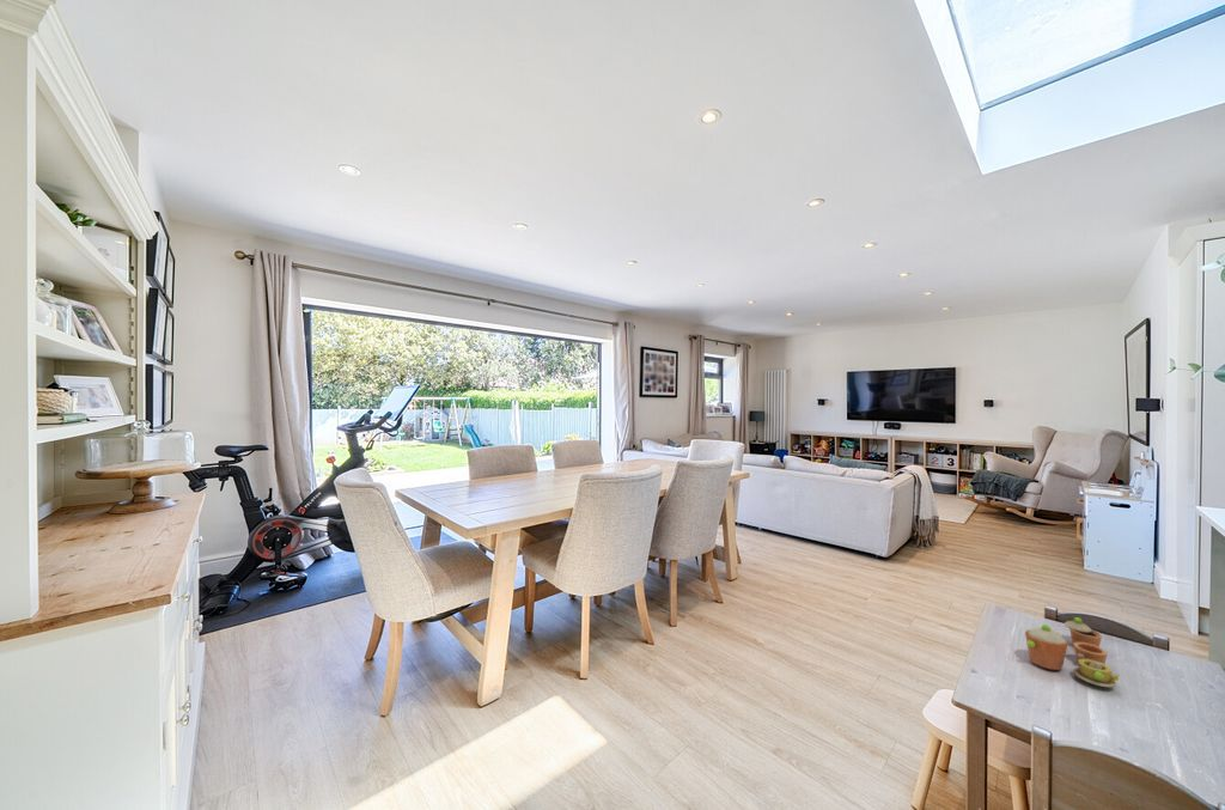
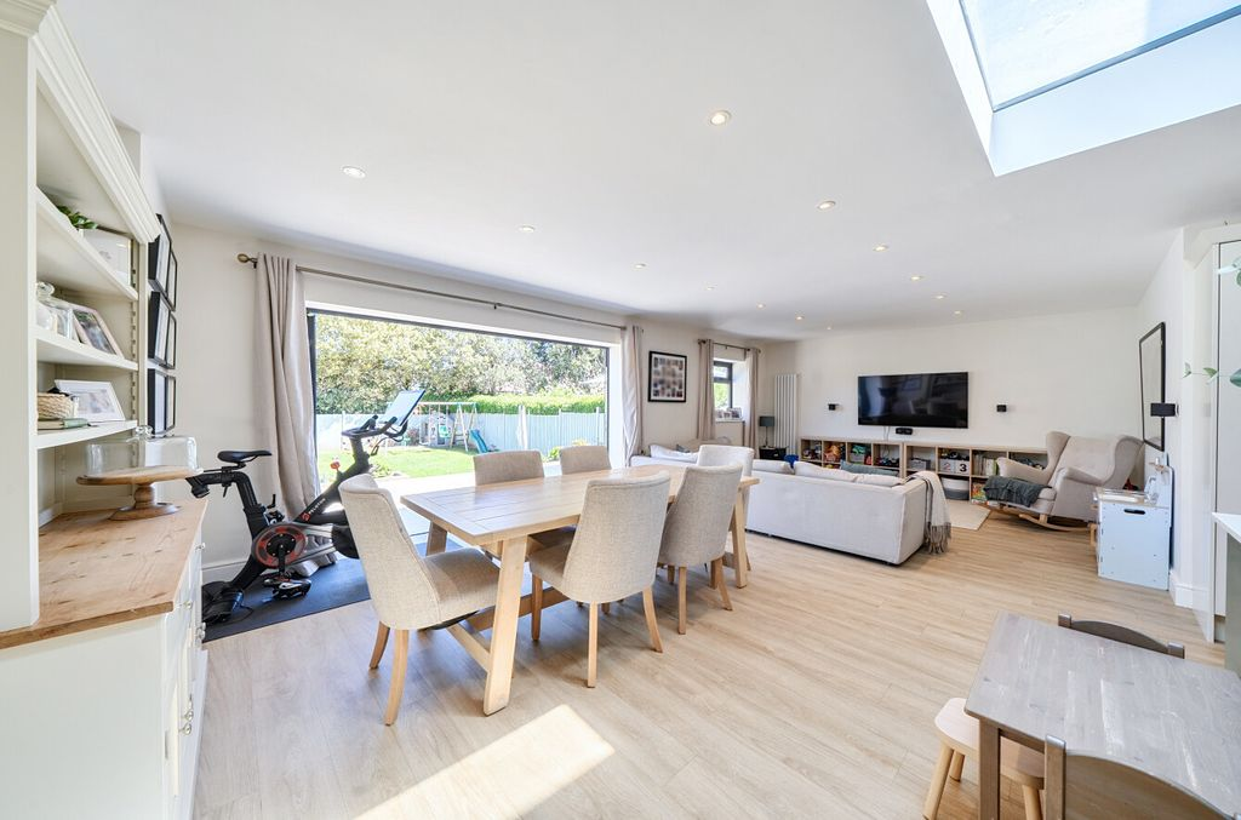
- toy tea set [1024,616,1121,688]
